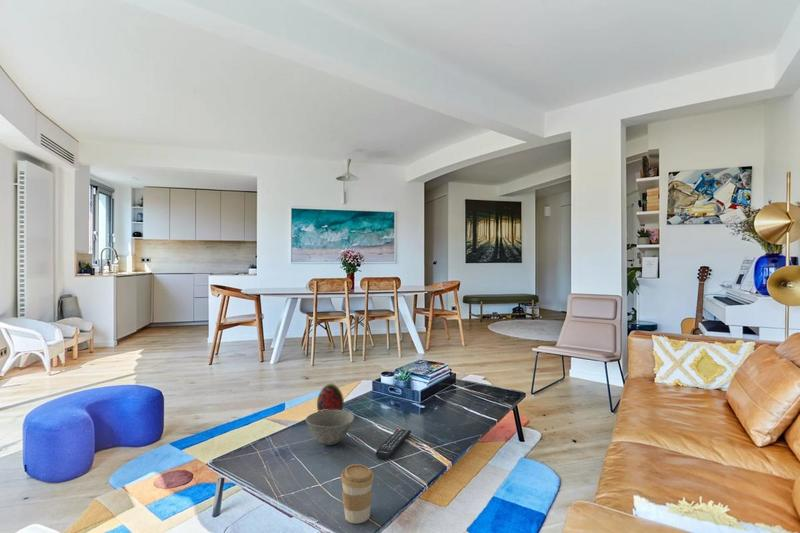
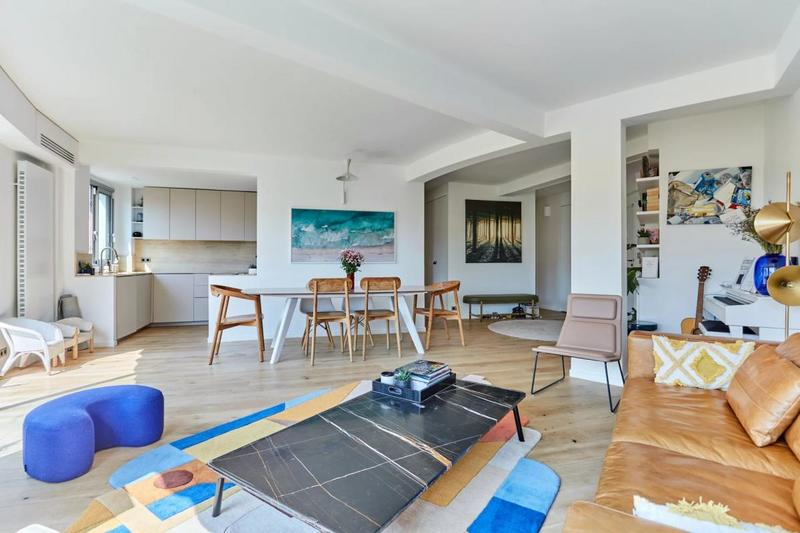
- bowl [305,409,355,446]
- coffee cup [340,463,375,525]
- remote control [375,428,412,460]
- decorative egg [316,382,345,412]
